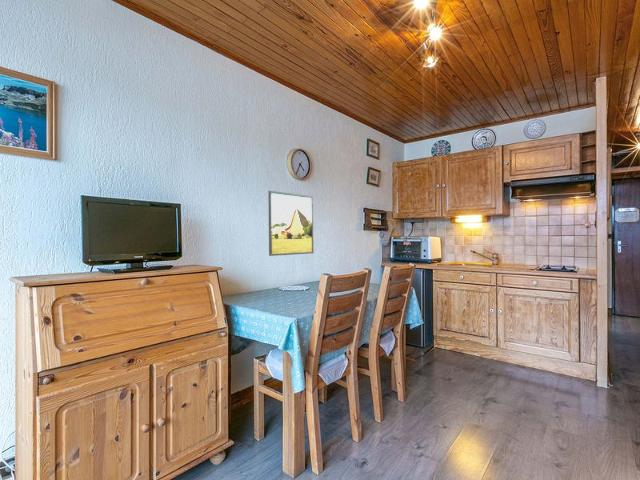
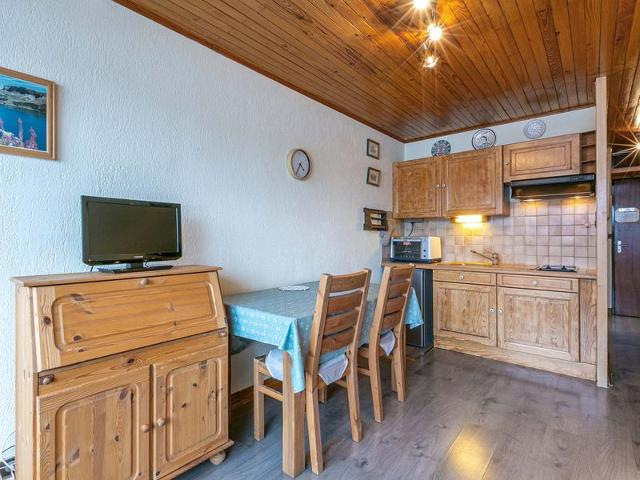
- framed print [268,190,314,257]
